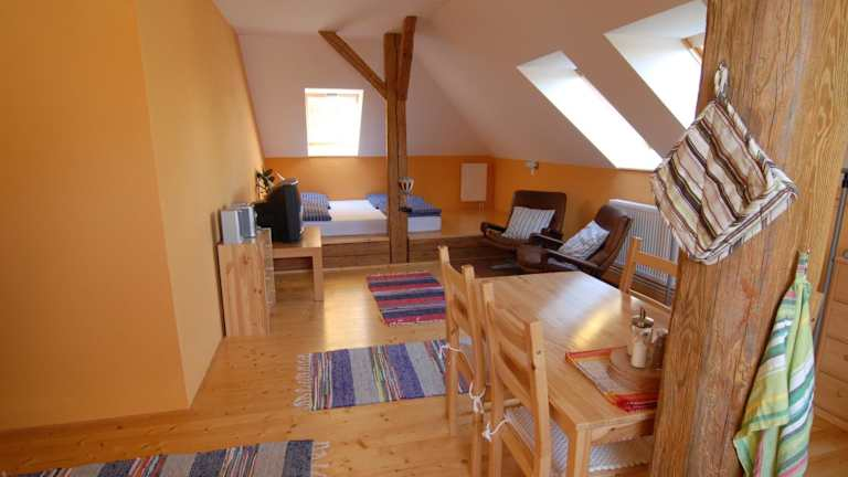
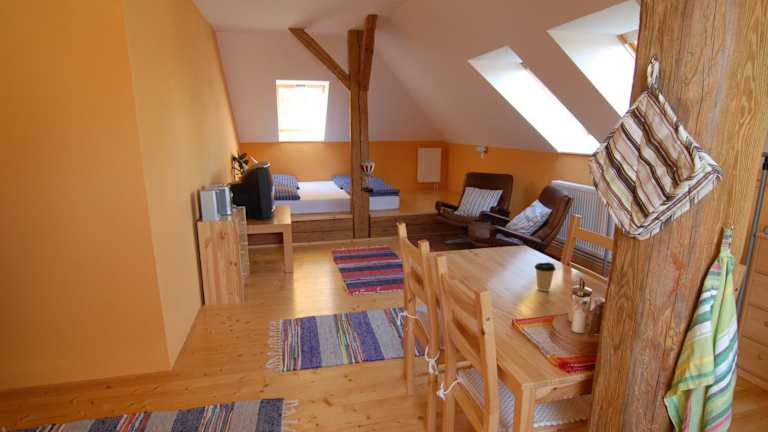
+ coffee cup [533,261,557,292]
